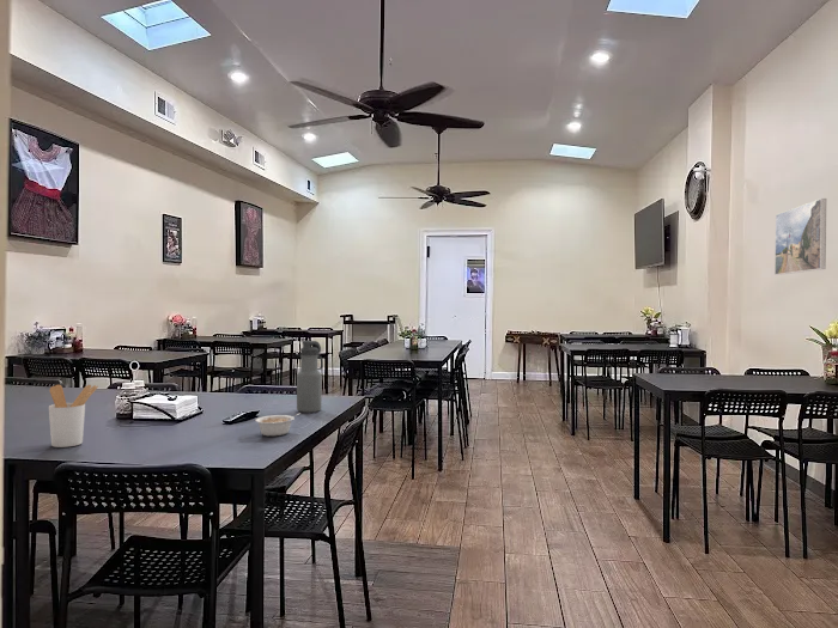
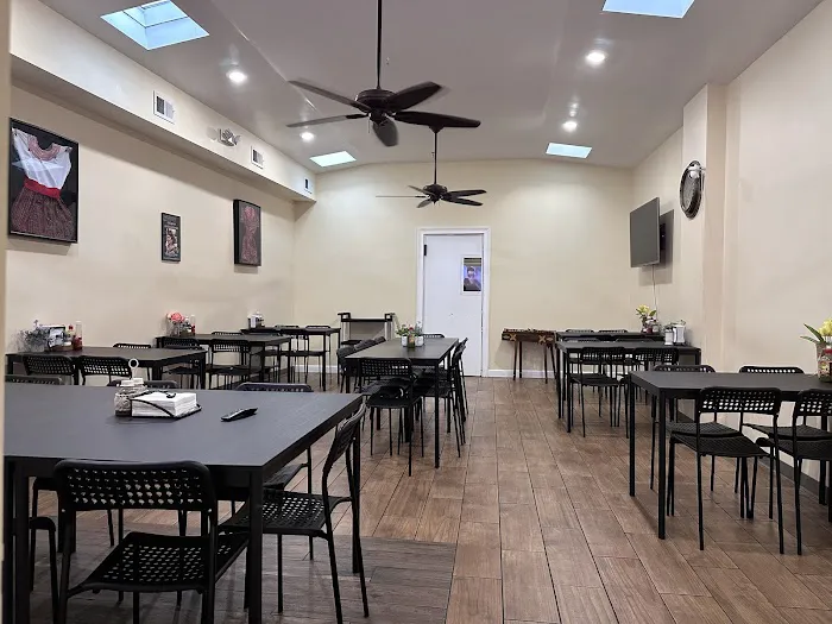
- water bottle [296,340,324,414]
- utensil holder [48,384,99,449]
- legume [254,411,302,437]
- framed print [773,197,827,276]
